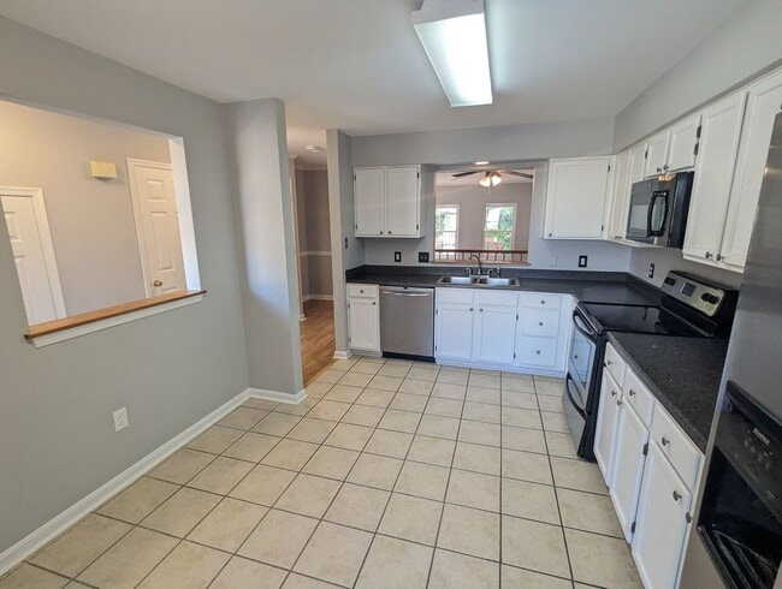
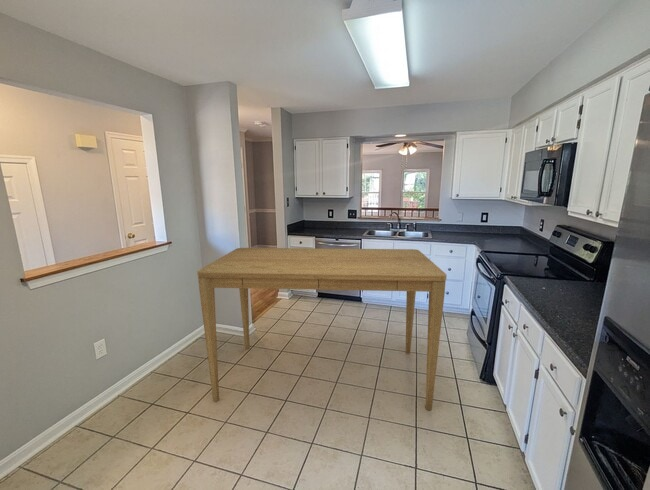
+ dining table [196,247,448,411]
